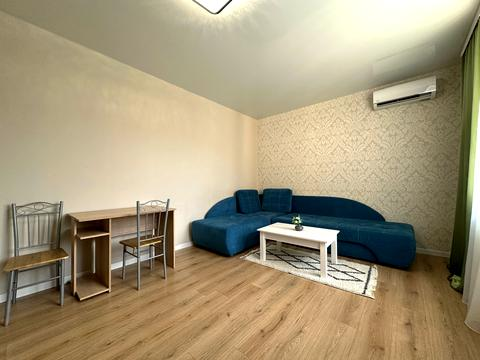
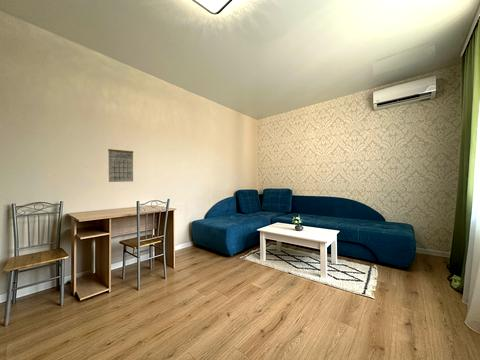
+ calendar [107,142,134,183]
